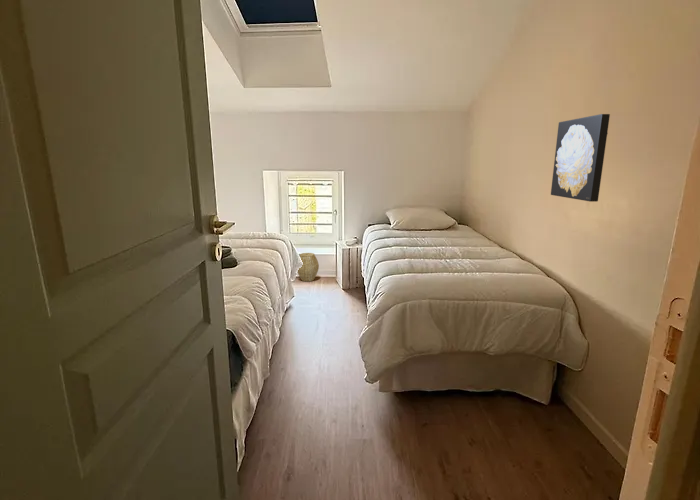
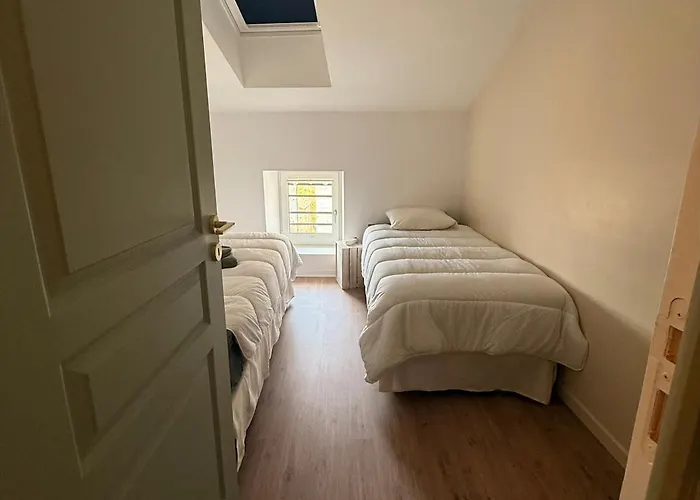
- wall art [550,113,611,203]
- woven basket [297,252,320,282]
